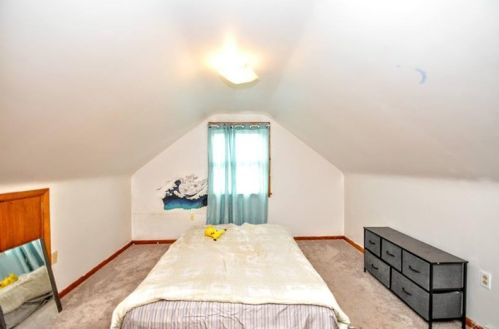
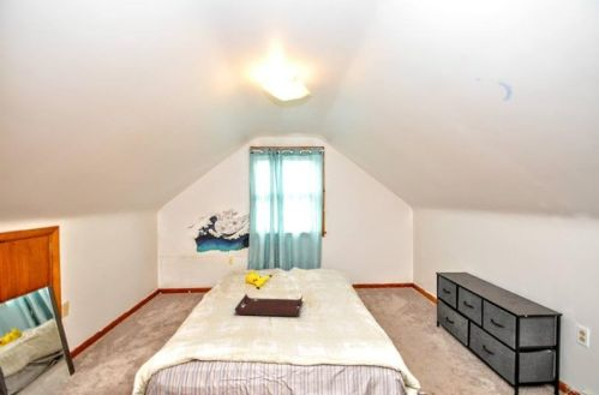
+ serving tray [233,293,304,317]
